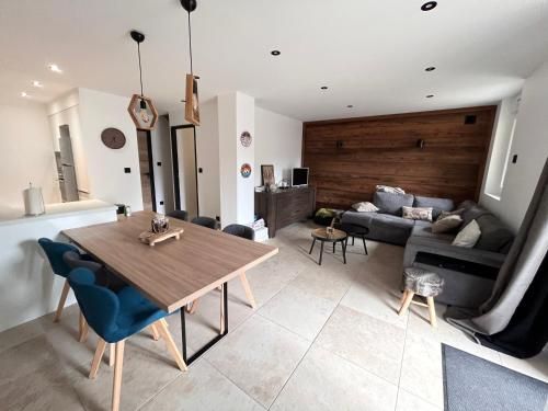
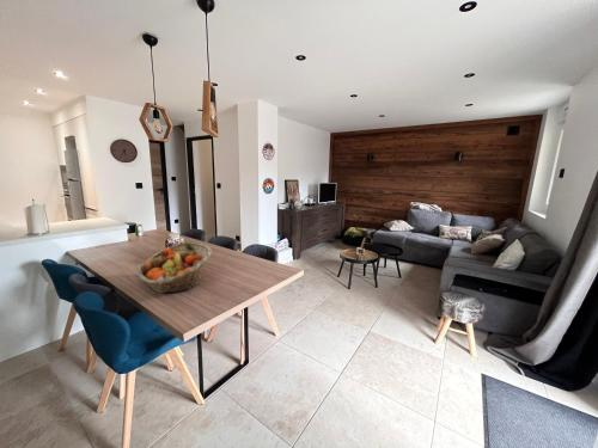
+ fruit basket [136,241,213,294]
